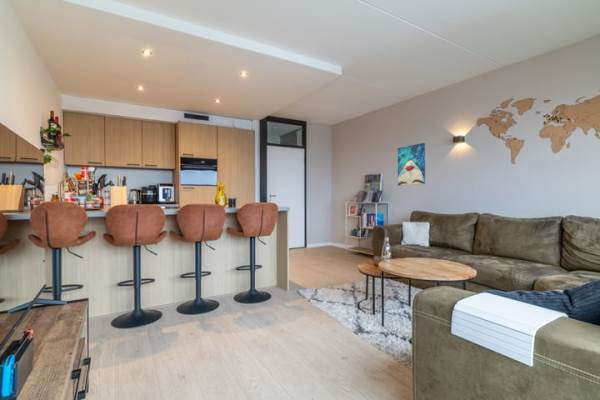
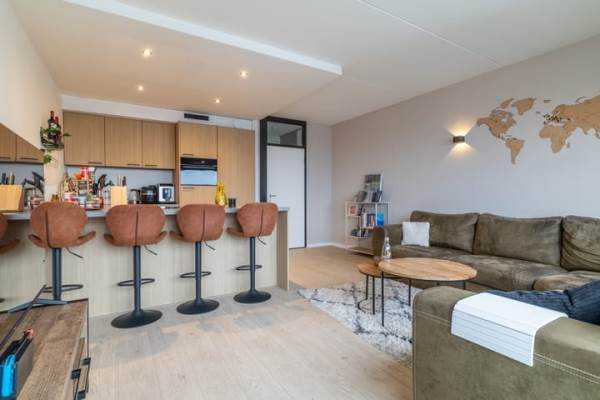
- wall art [397,142,426,187]
